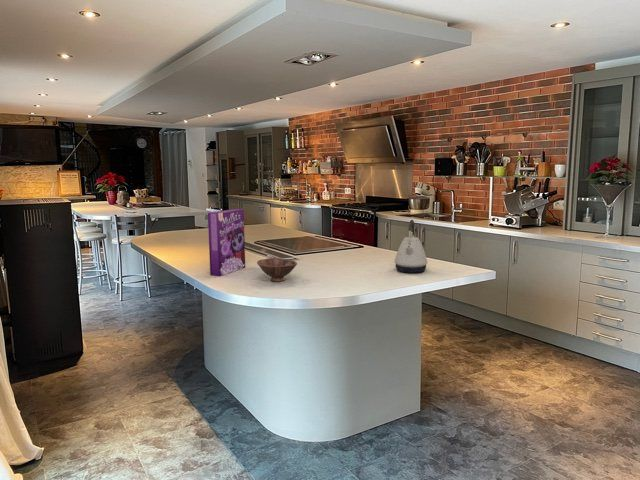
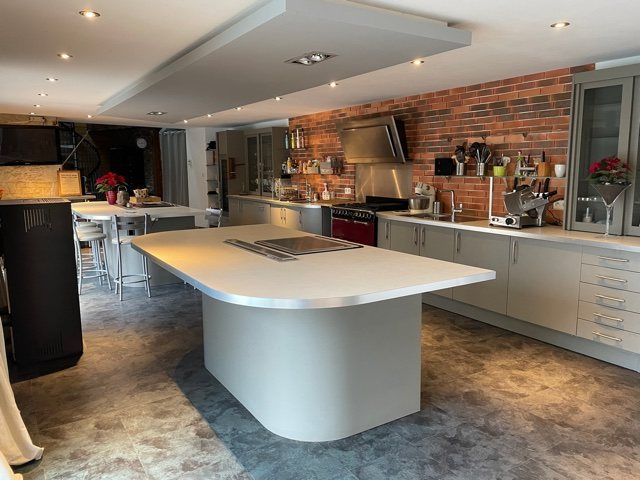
- kettle [393,219,428,274]
- bowl [256,257,298,283]
- cereal box [207,208,246,277]
